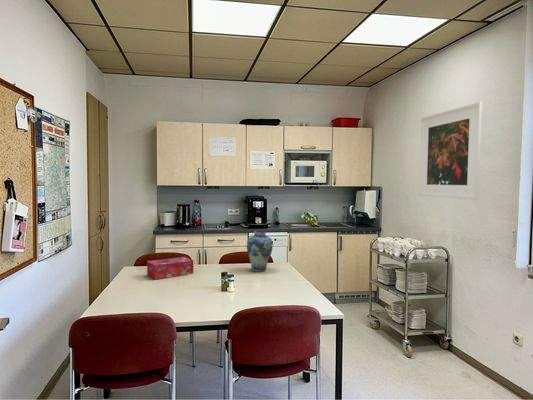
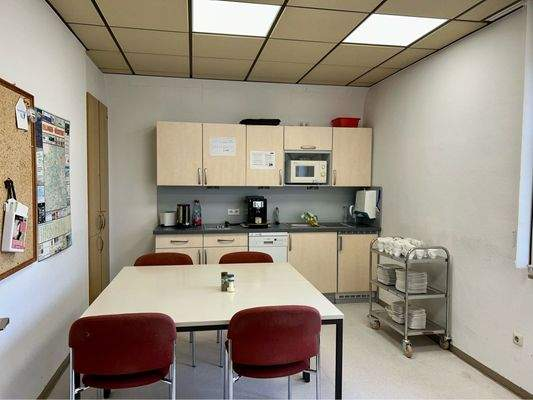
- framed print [418,101,483,200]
- tissue box [146,256,194,280]
- vase [246,230,274,273]
